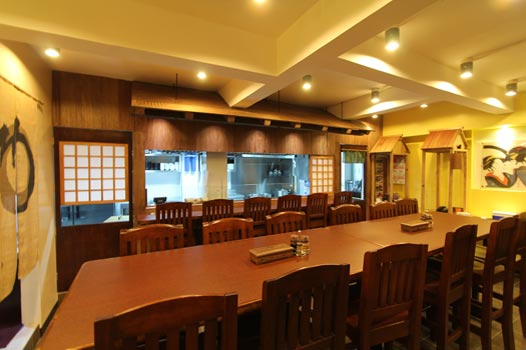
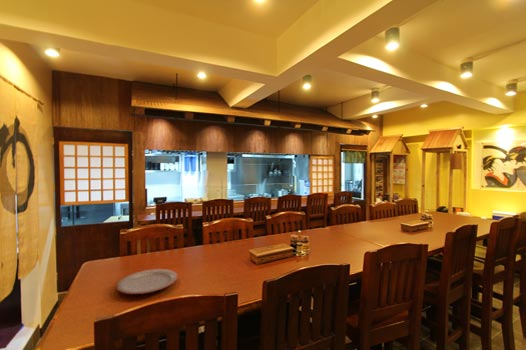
+ plate [116,268,179,295]
